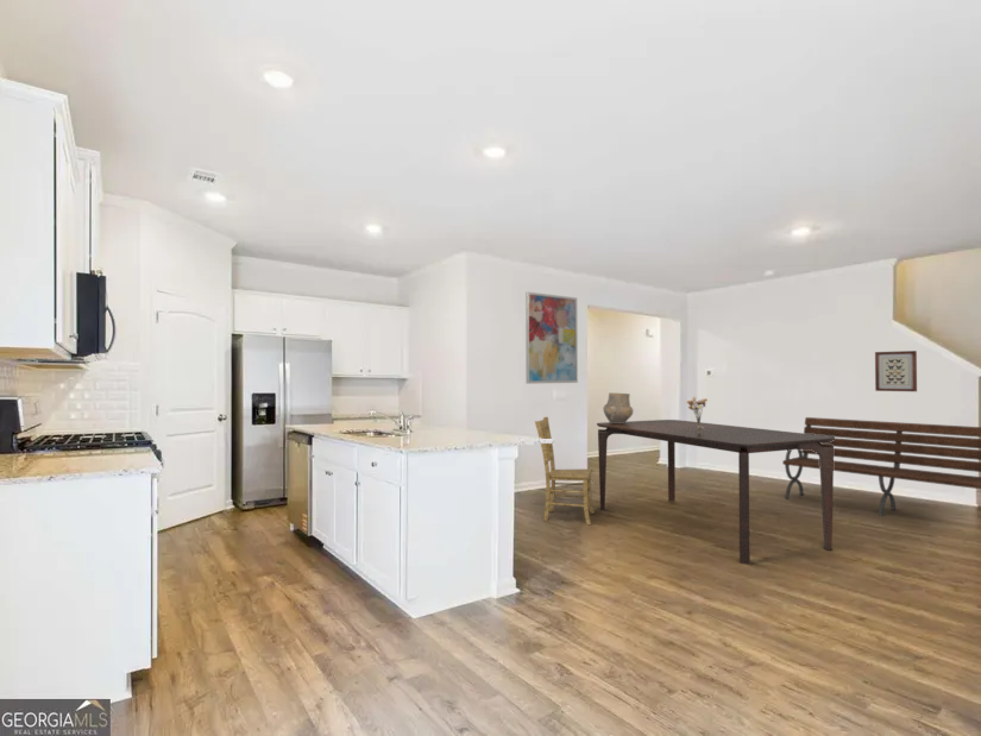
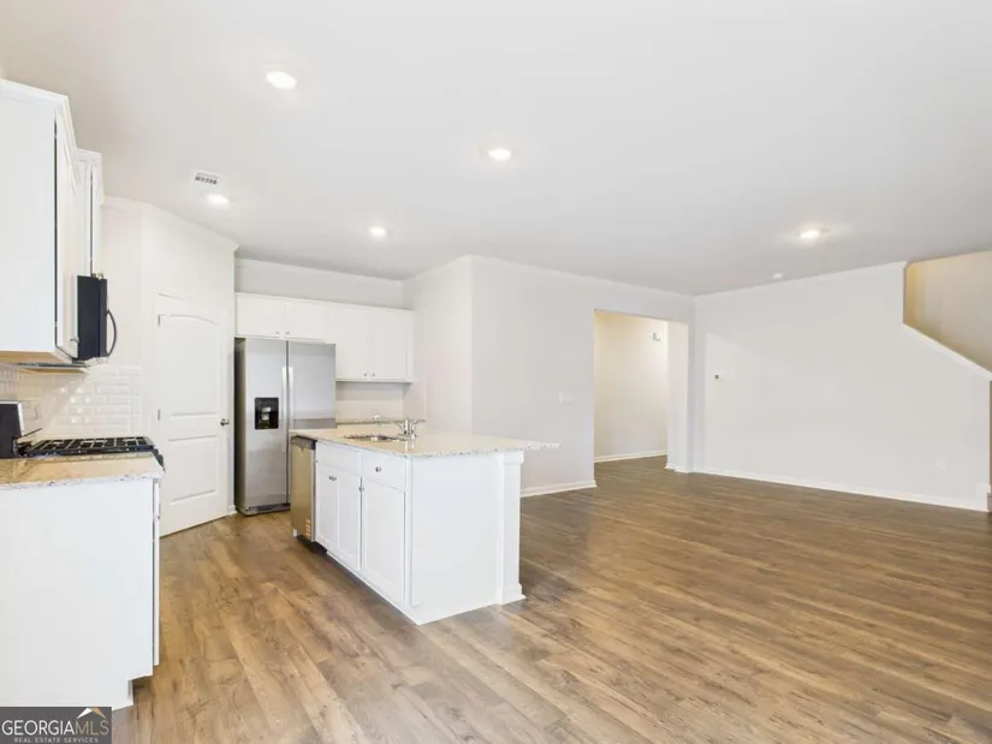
- wall art [524,290,579,385]
- dining chair [534,416,596,527]
- dining table [596,419,835,566]
- wall art [874,350,918,392]
- bouquet [686,396,709,433]
- bench [781,416,981,517]
- ceramic pot [602,392,634,423]
